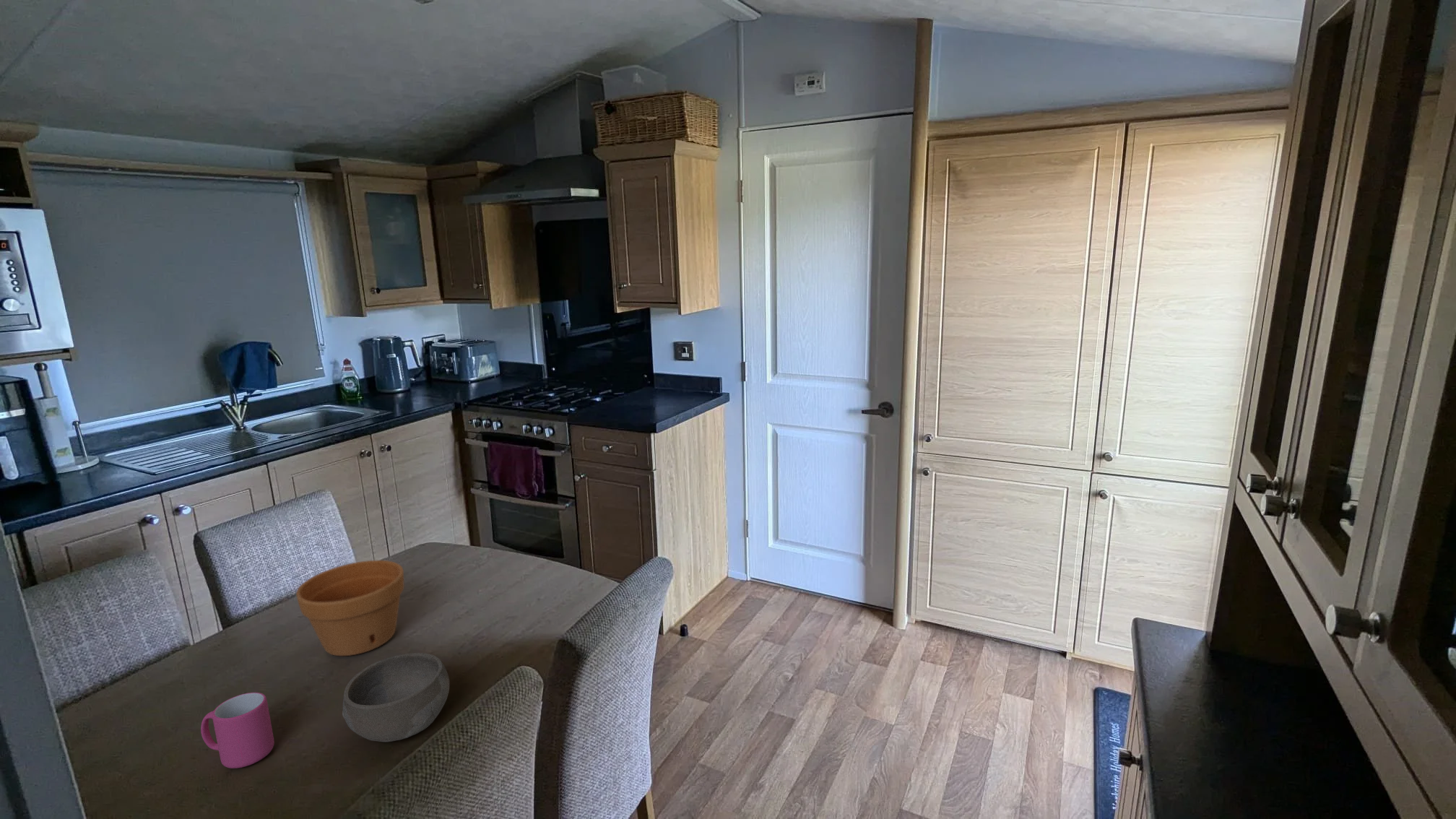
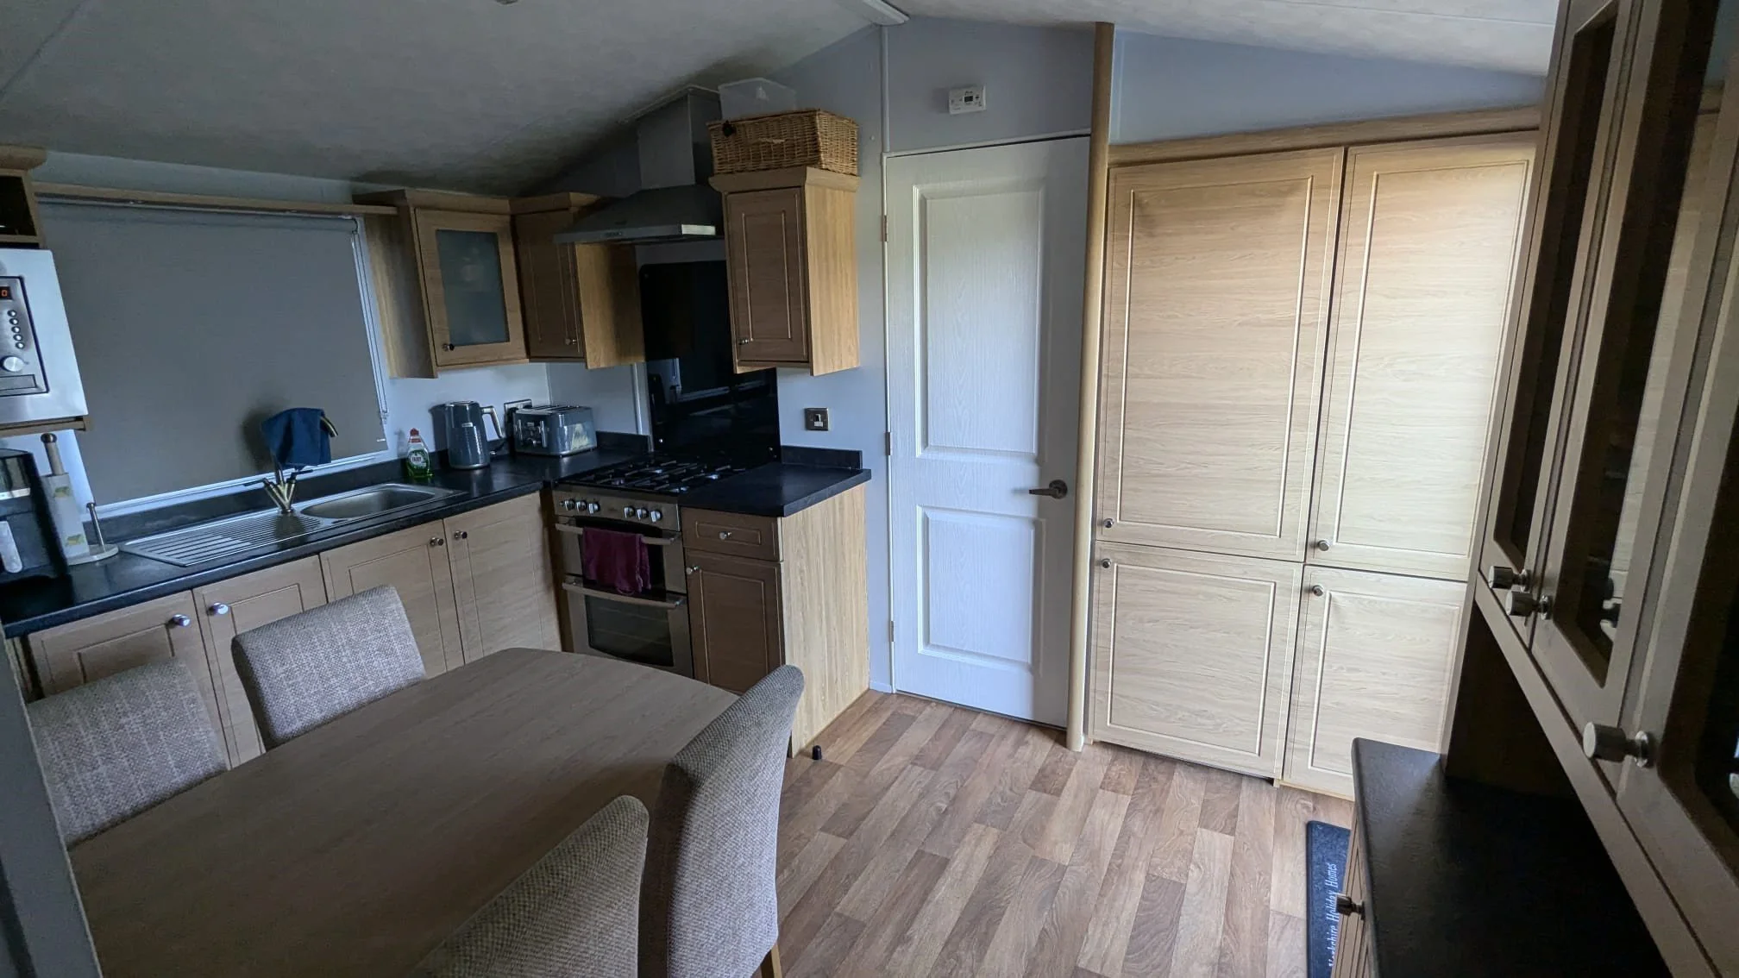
- bowl [342,652,450,742]
- mug [200,692,275,769]
- flower pot [295,560,405,657]
